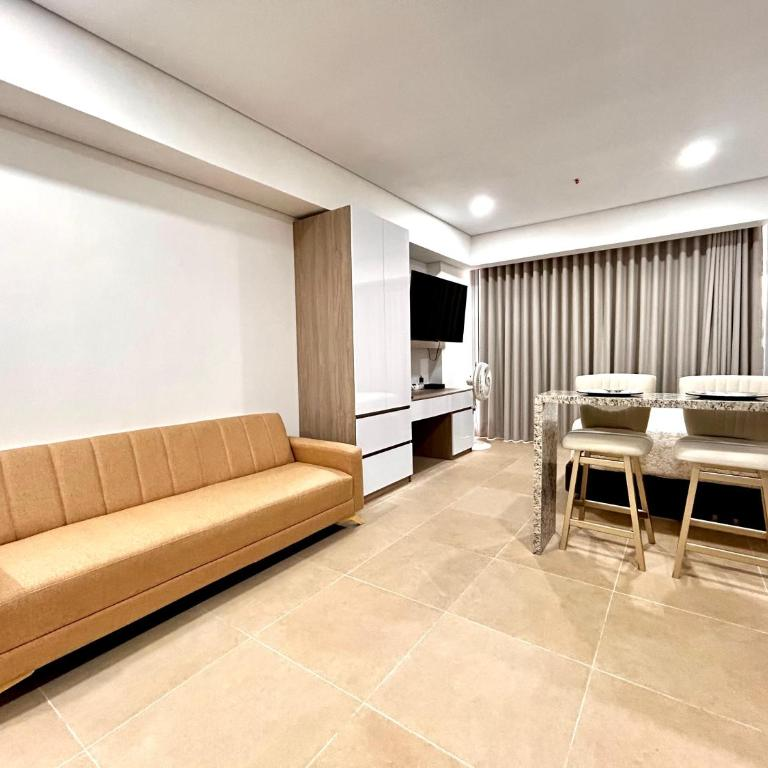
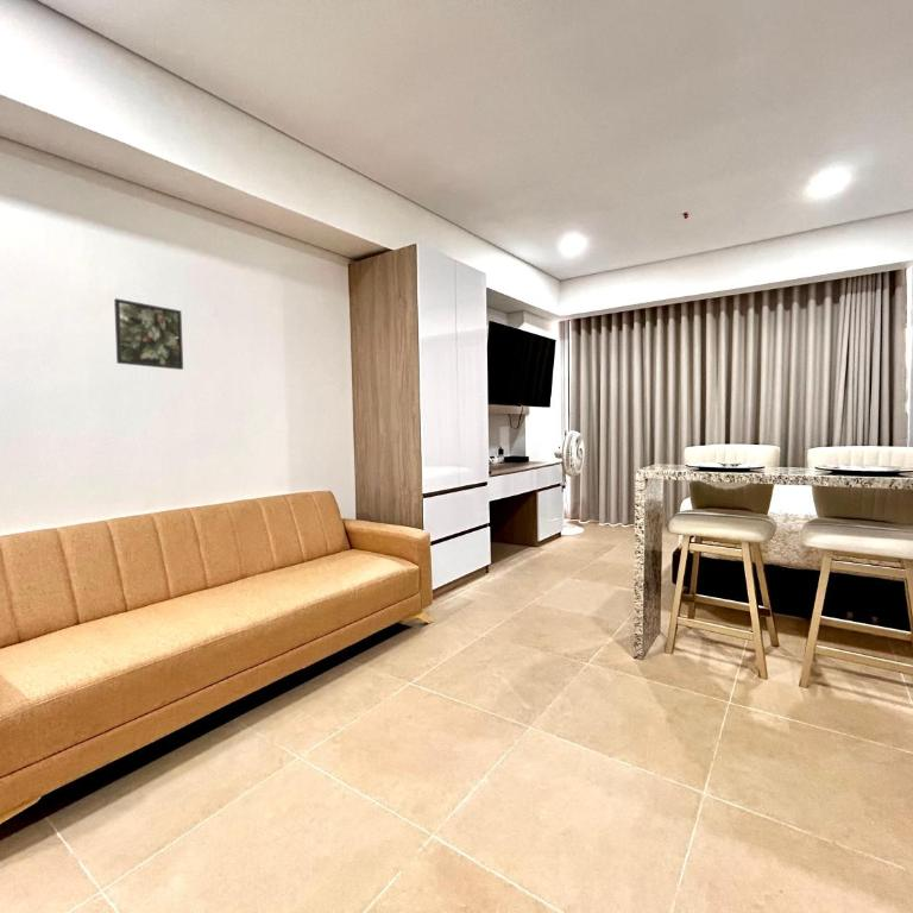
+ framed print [113,297,184,371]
